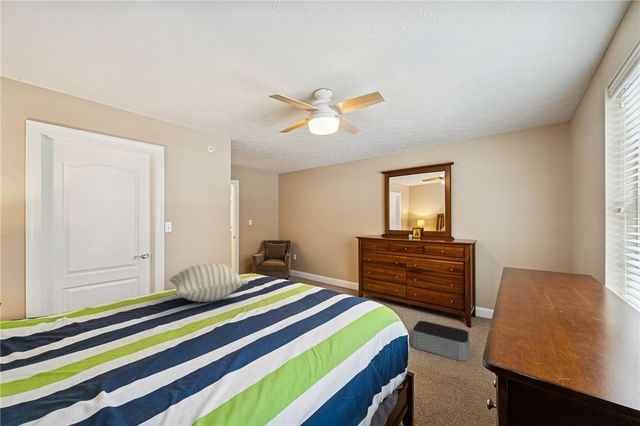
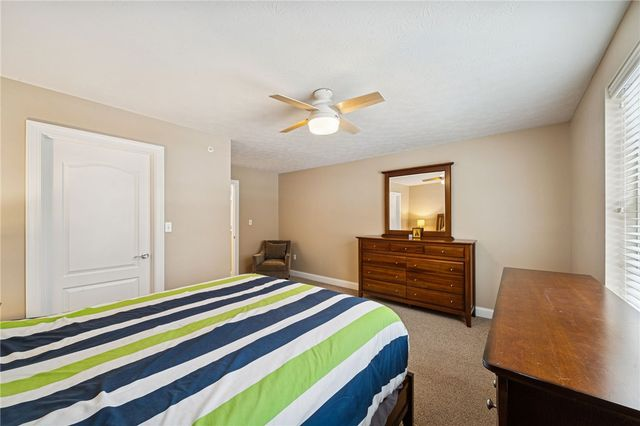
- storage bin [412,320,470,362]
- pillow [169,262,249,303]
